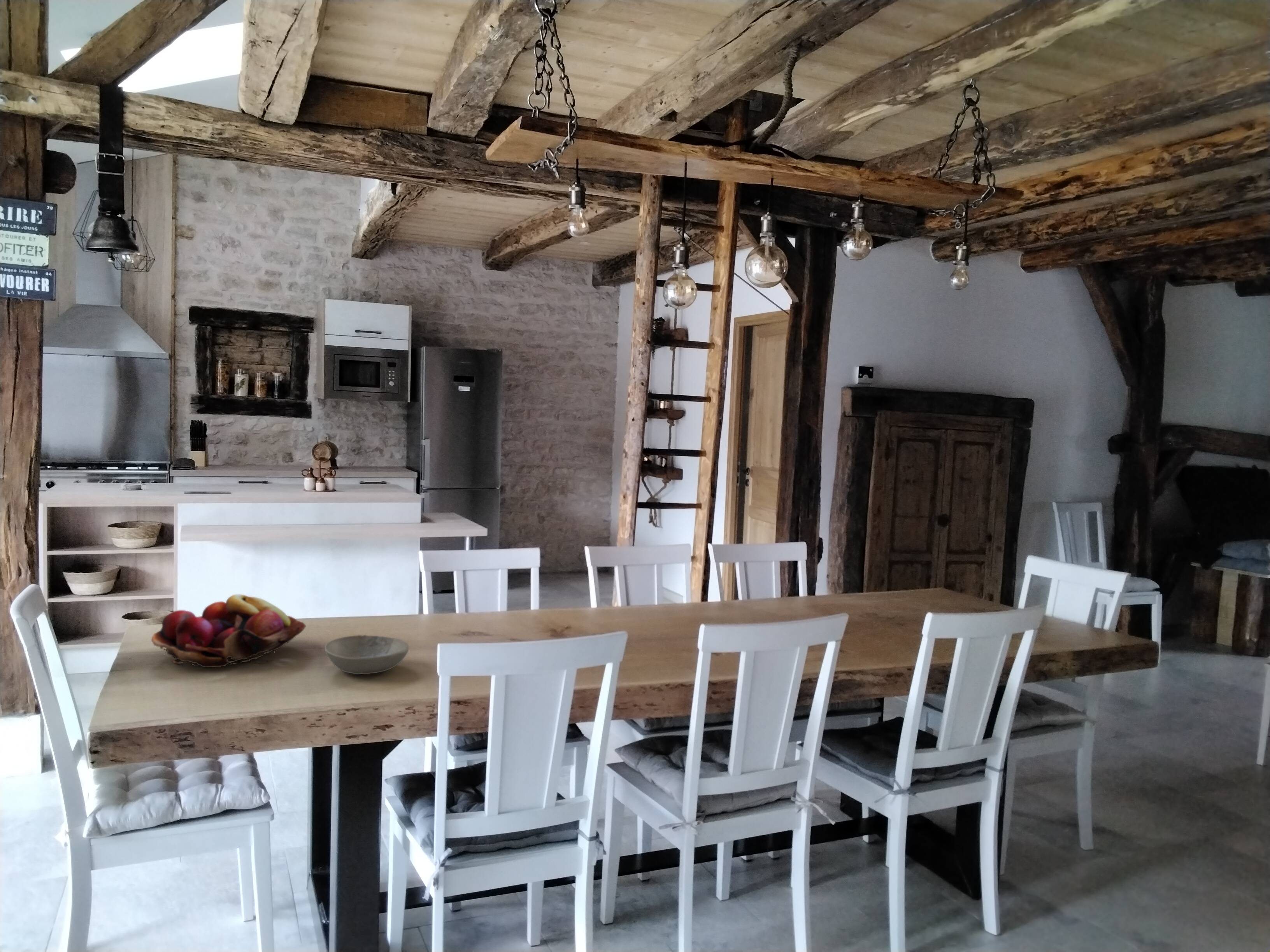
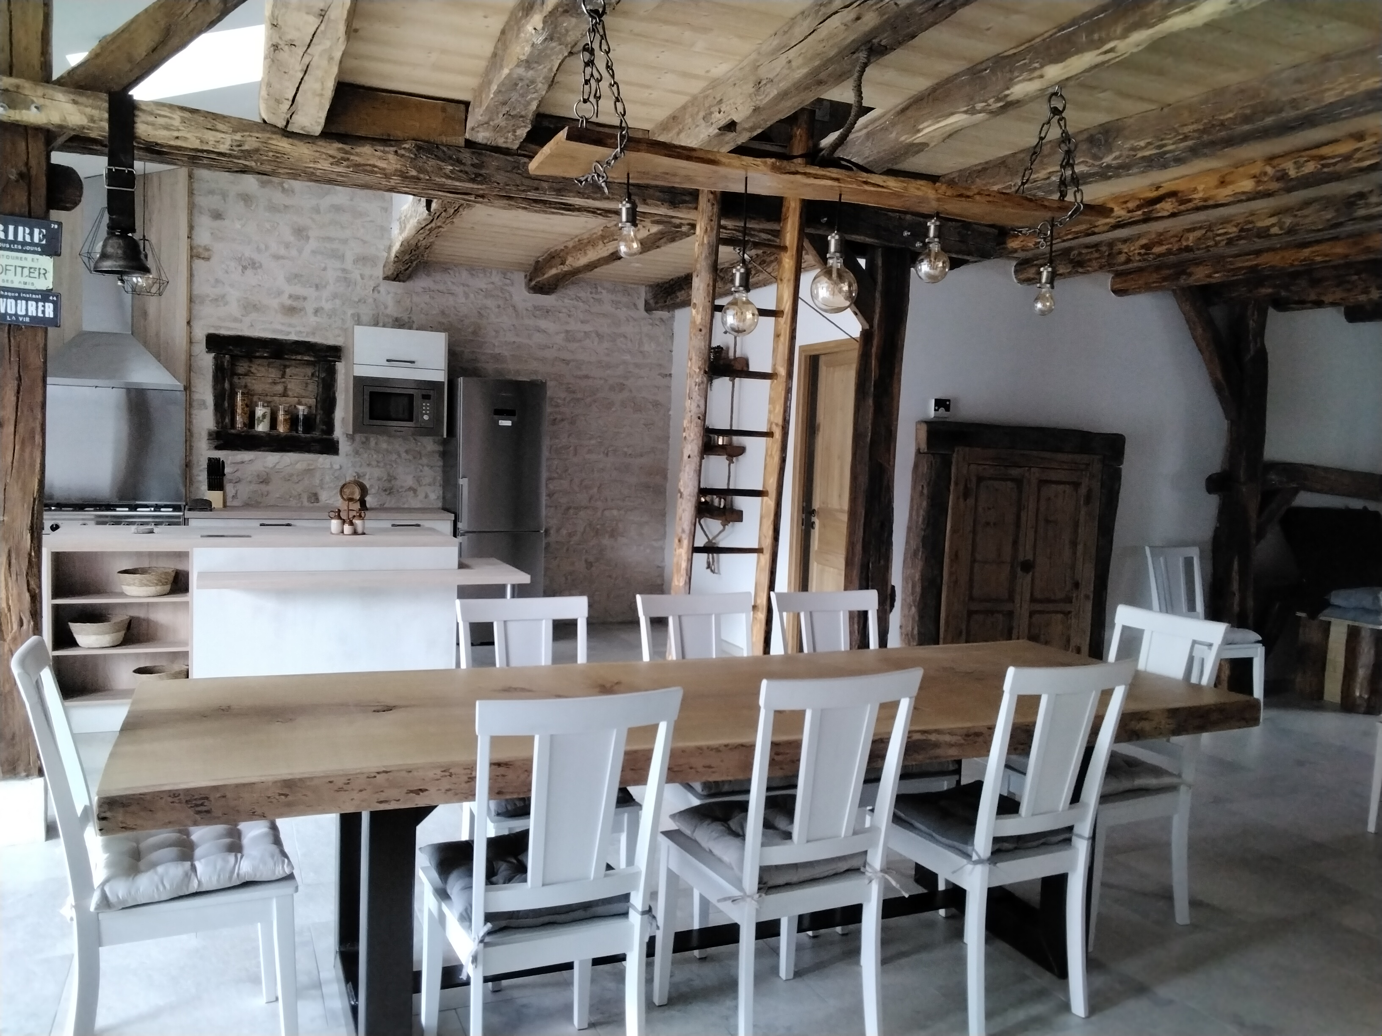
- bowl [324,635,409,675]
- fruit basket [151,594,307,668]
